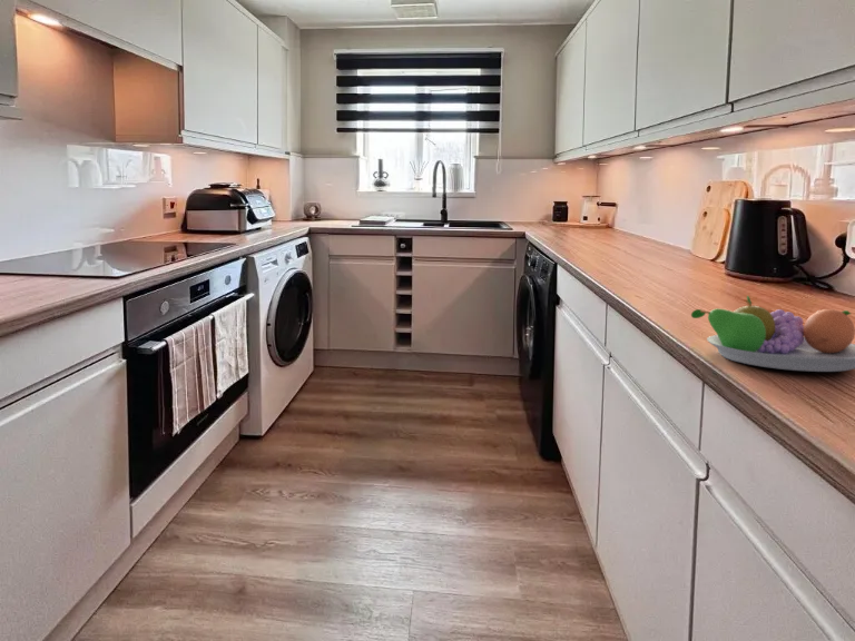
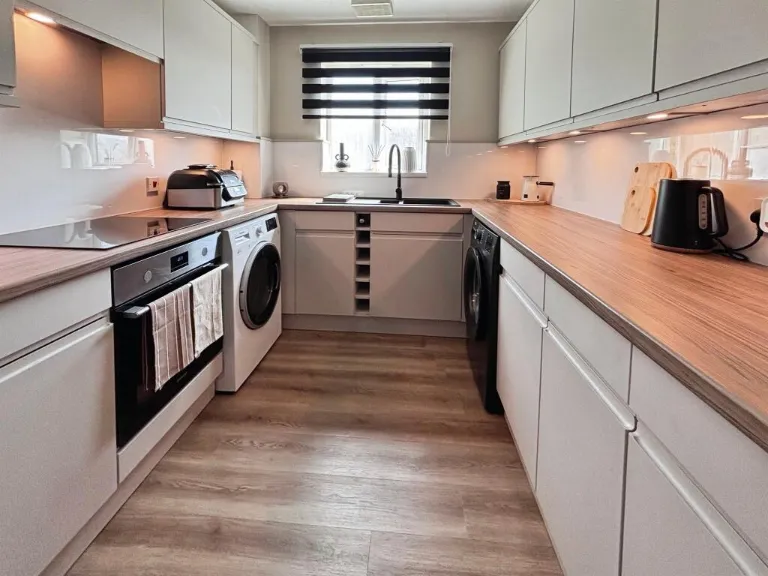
- fruit bowl [690,295,855,373]
